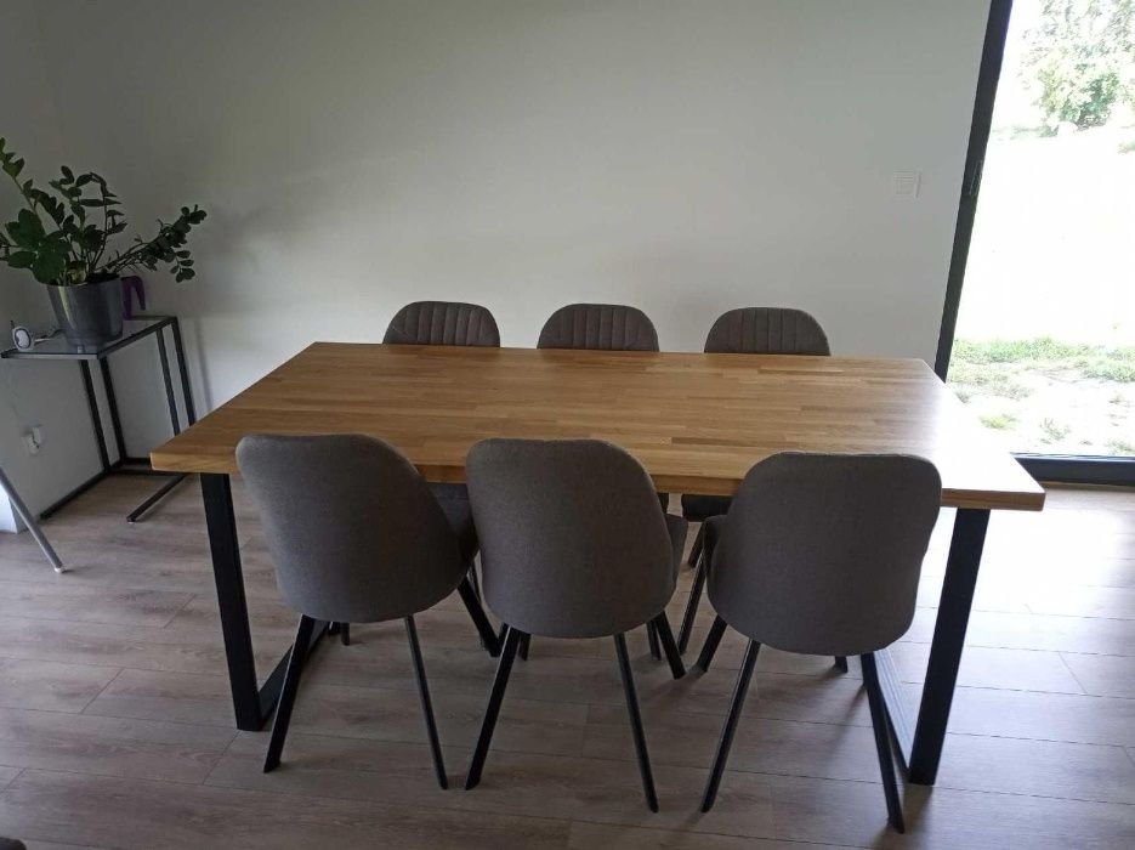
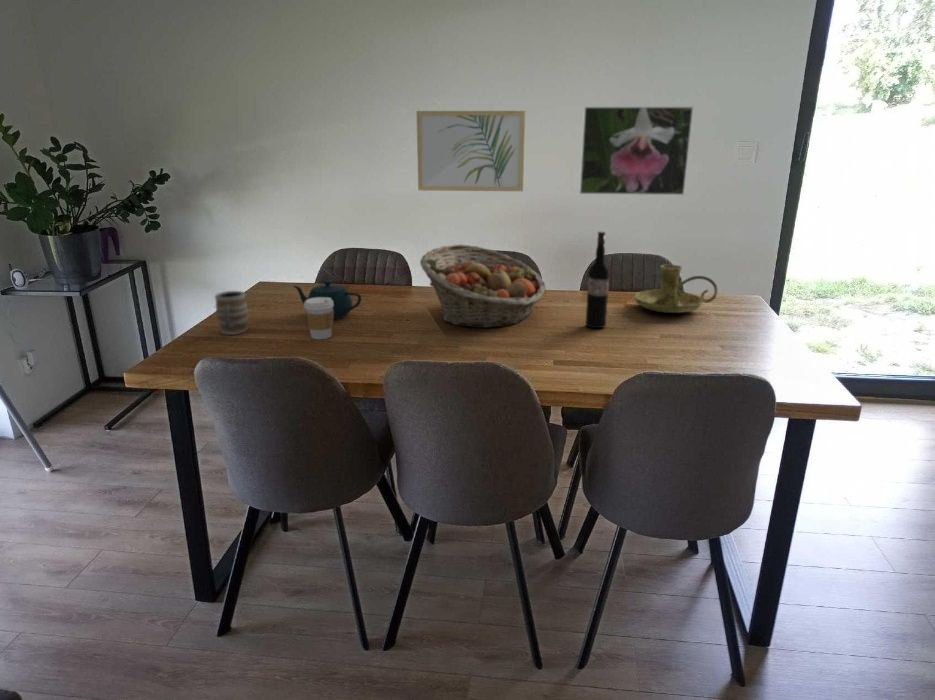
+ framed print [578,106,694,196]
+ wall art [415,110,526,192]
+ fruit basket [419,243,547,329]
+ coffee cup [303,297,334,340]
+ teapot [292,279,362,320]
+ mug [214,290,249,336]
+ candle holder [633,263,719,314]
+ wine bottle [585,231,611,329]
